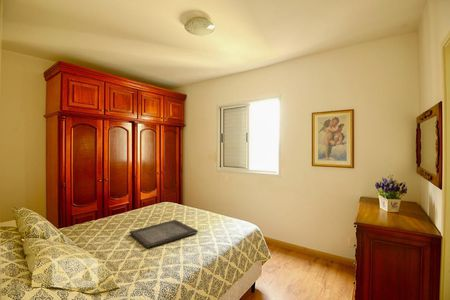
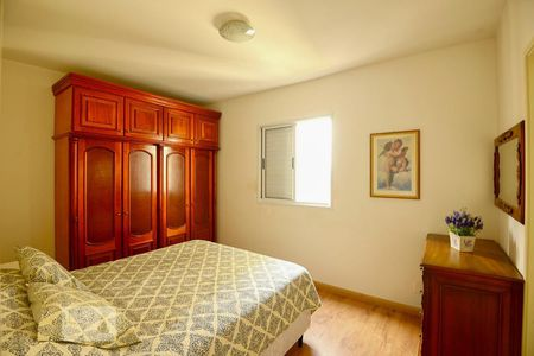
- serving tray [129,219,199,249]
